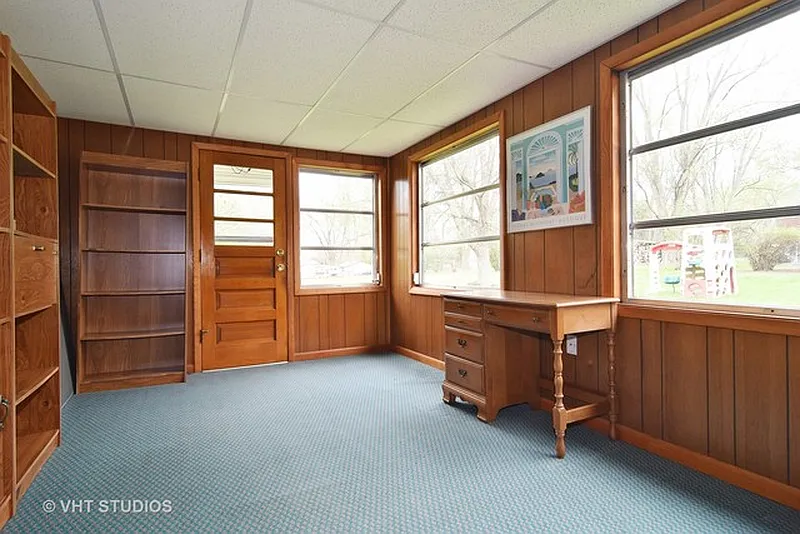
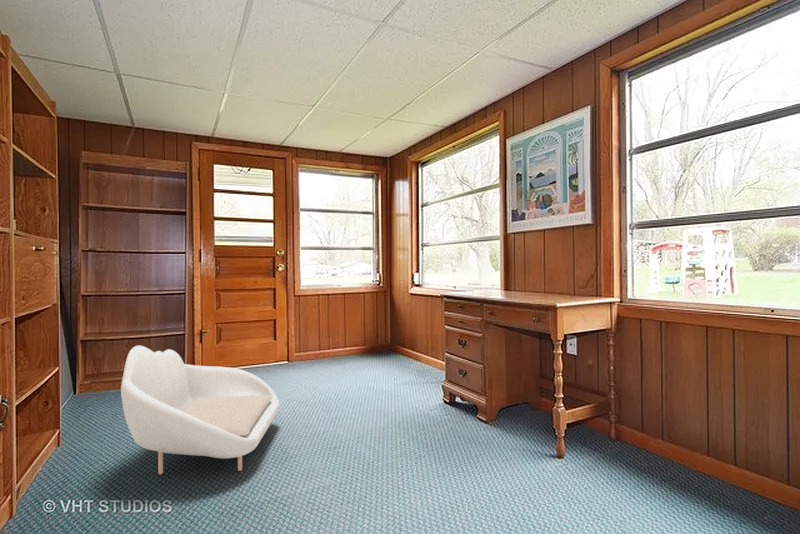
+ armchair [120,345,281,475]
